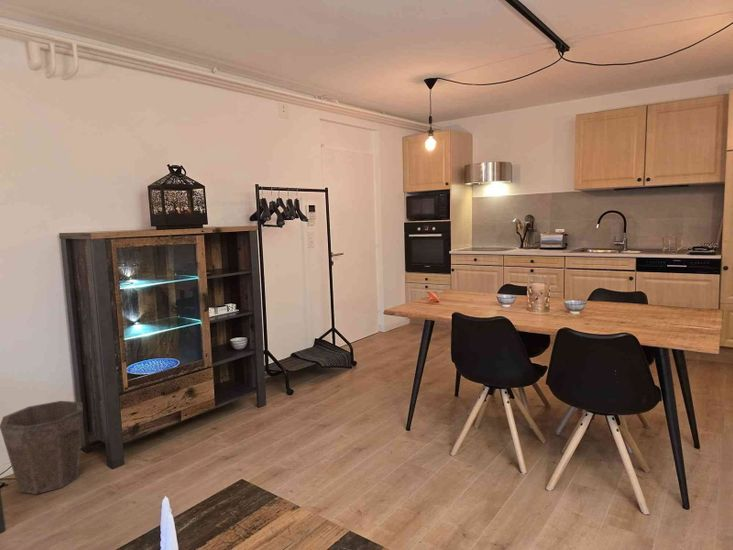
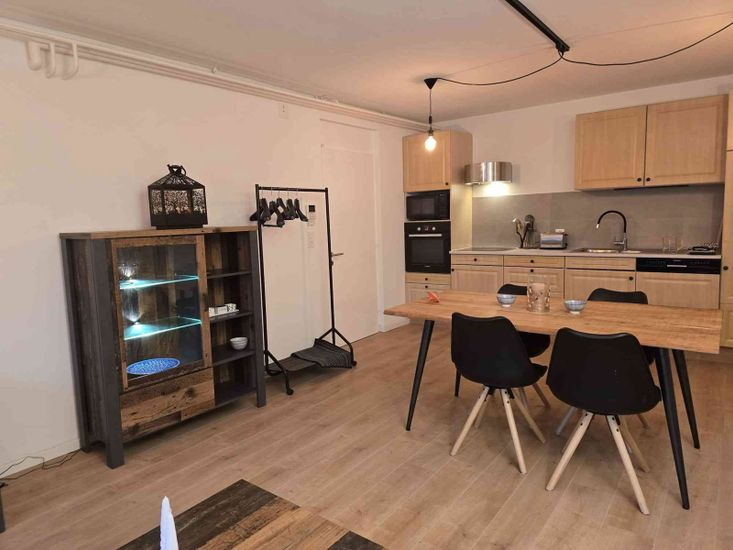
- waste bin [0,400,84,495]
